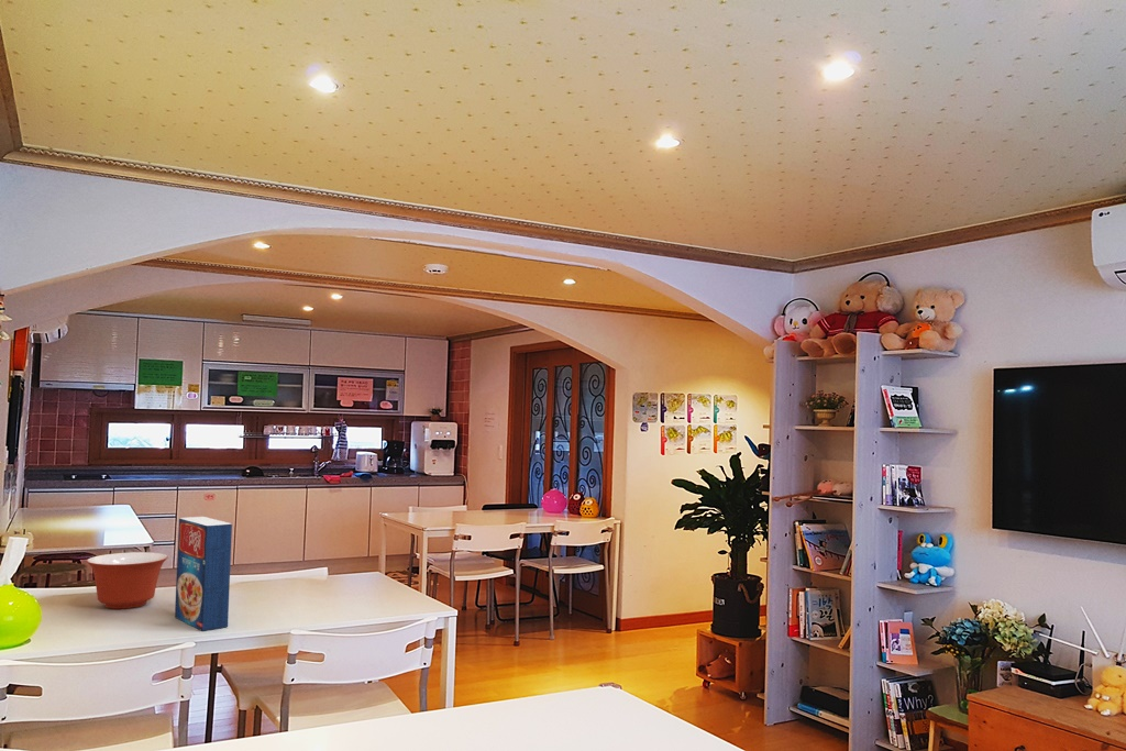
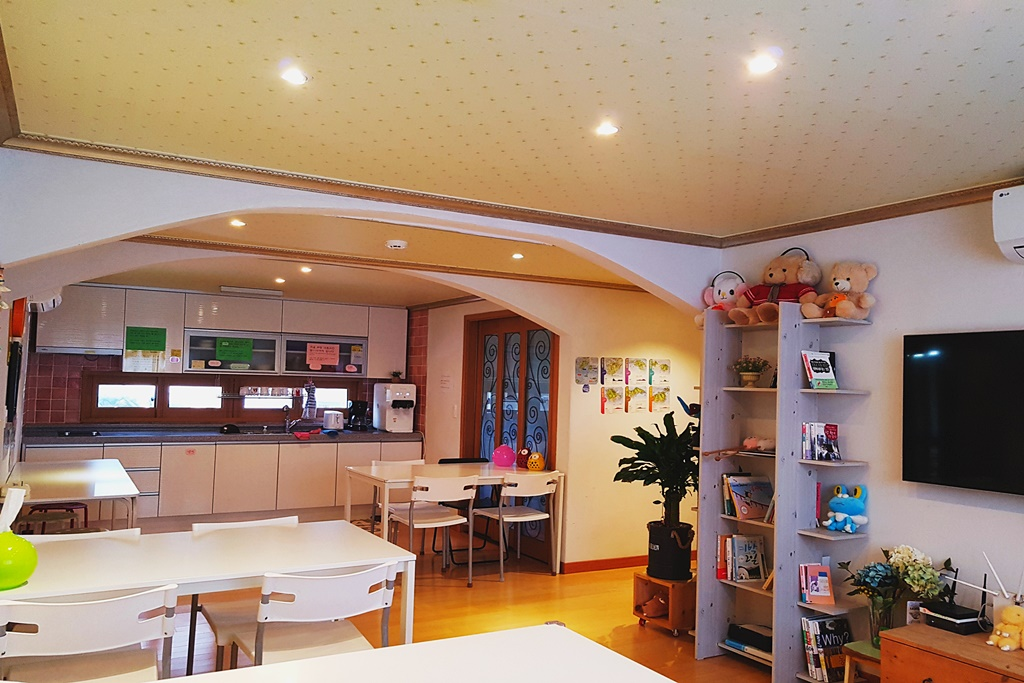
- cereal box [174,516,233,632]
- mixing bowl [86,551,169,609]
